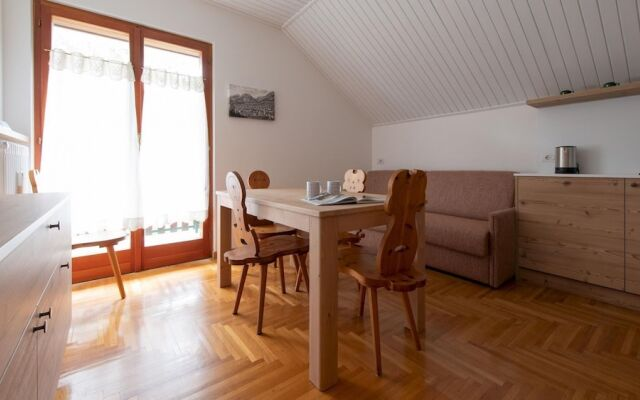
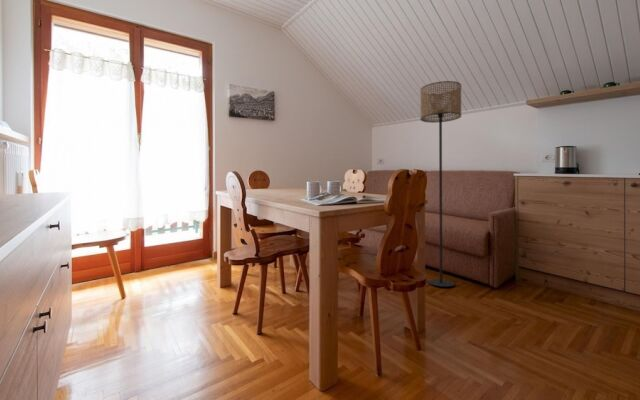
+ floor lamp [419,80,462,288]
